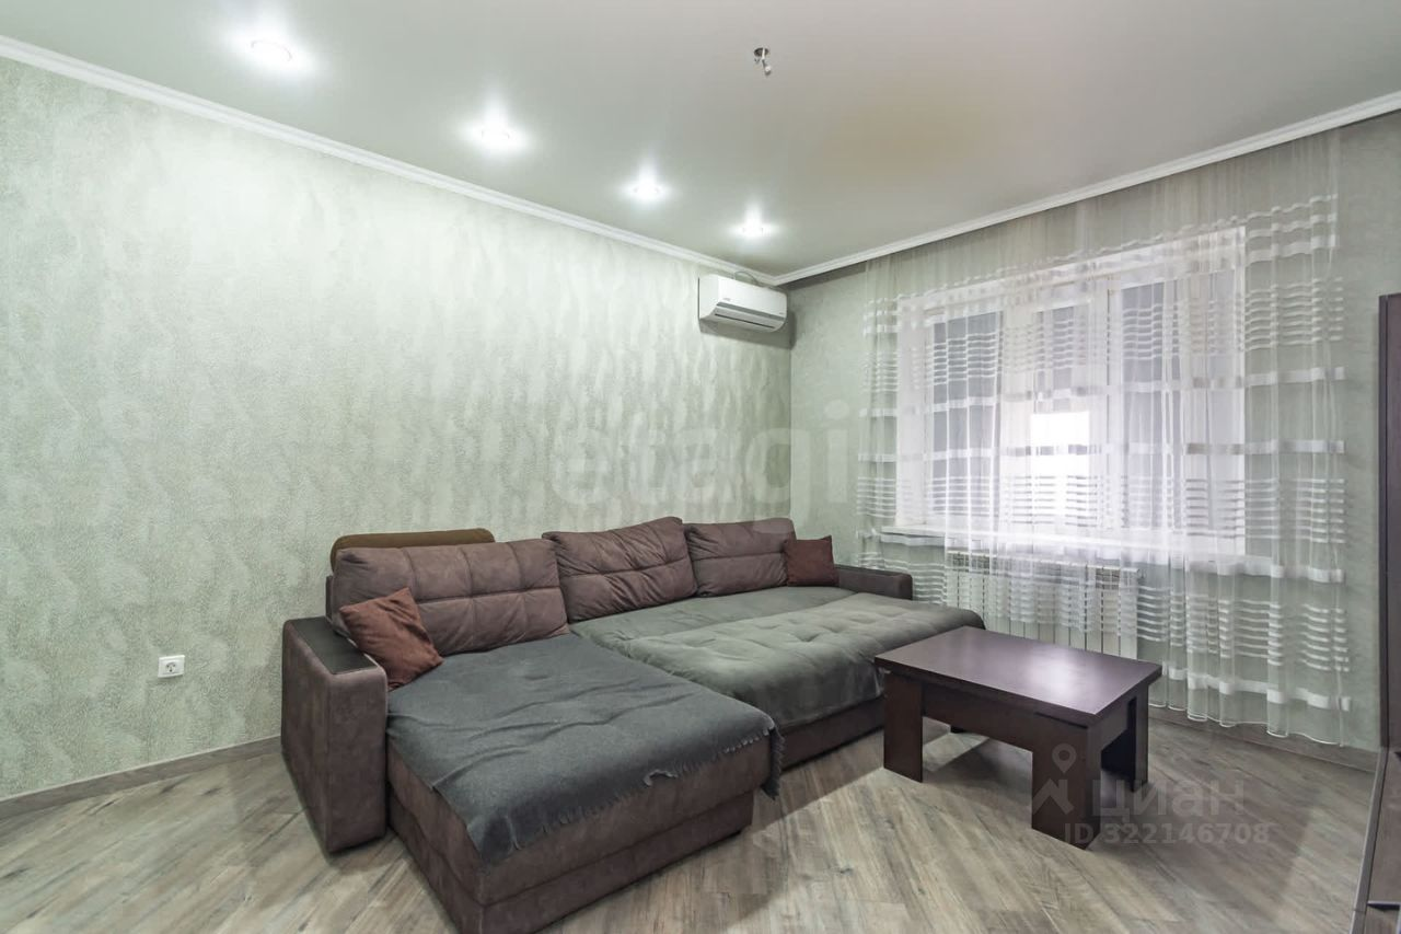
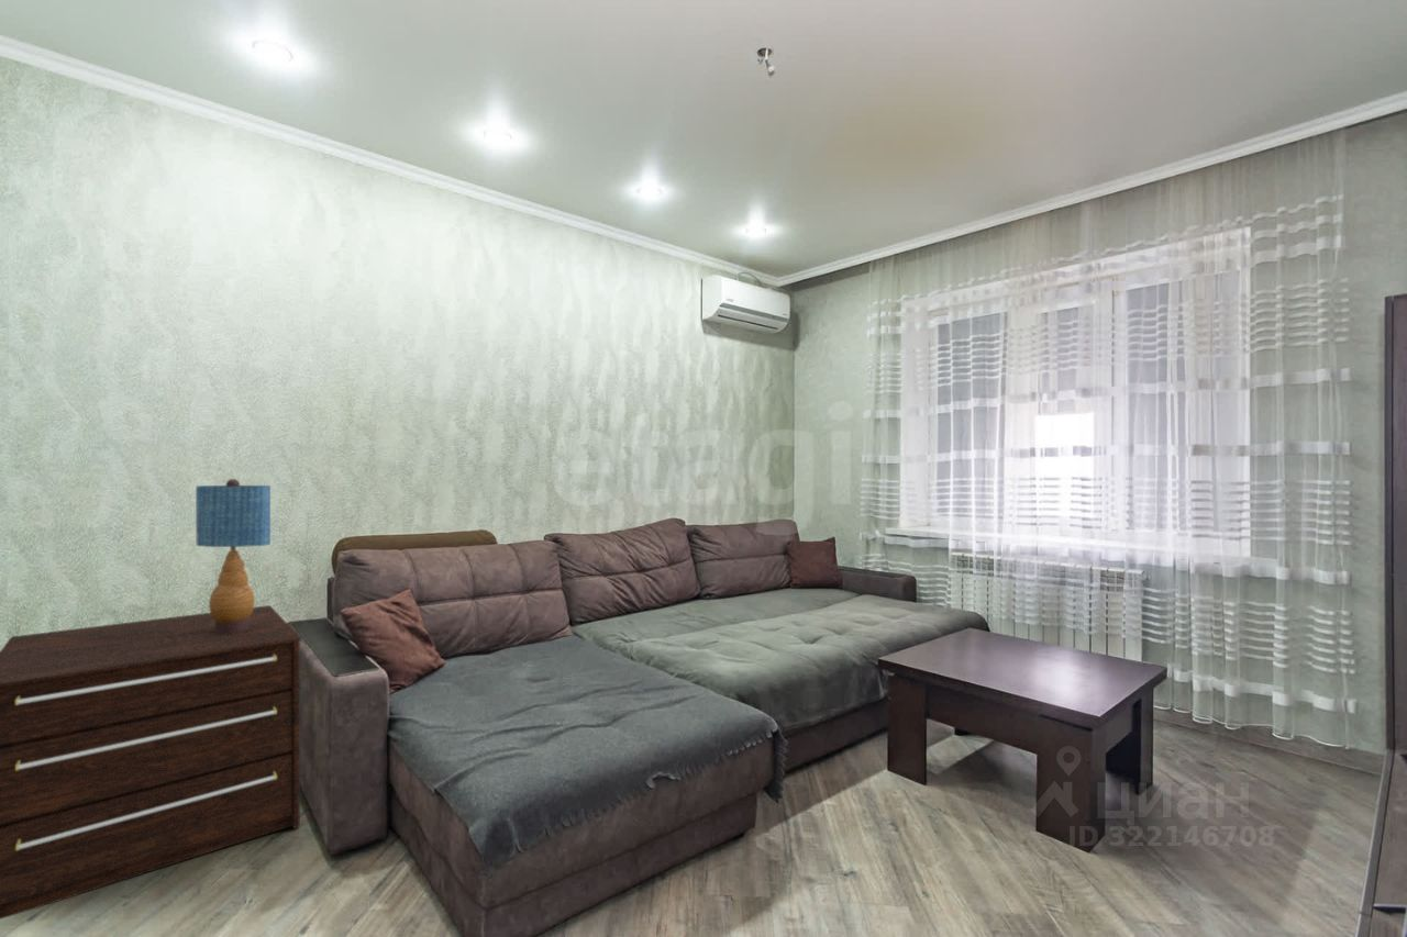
+ table lamp [195,478,272,633]
+ dresser [0,604,302,921]
